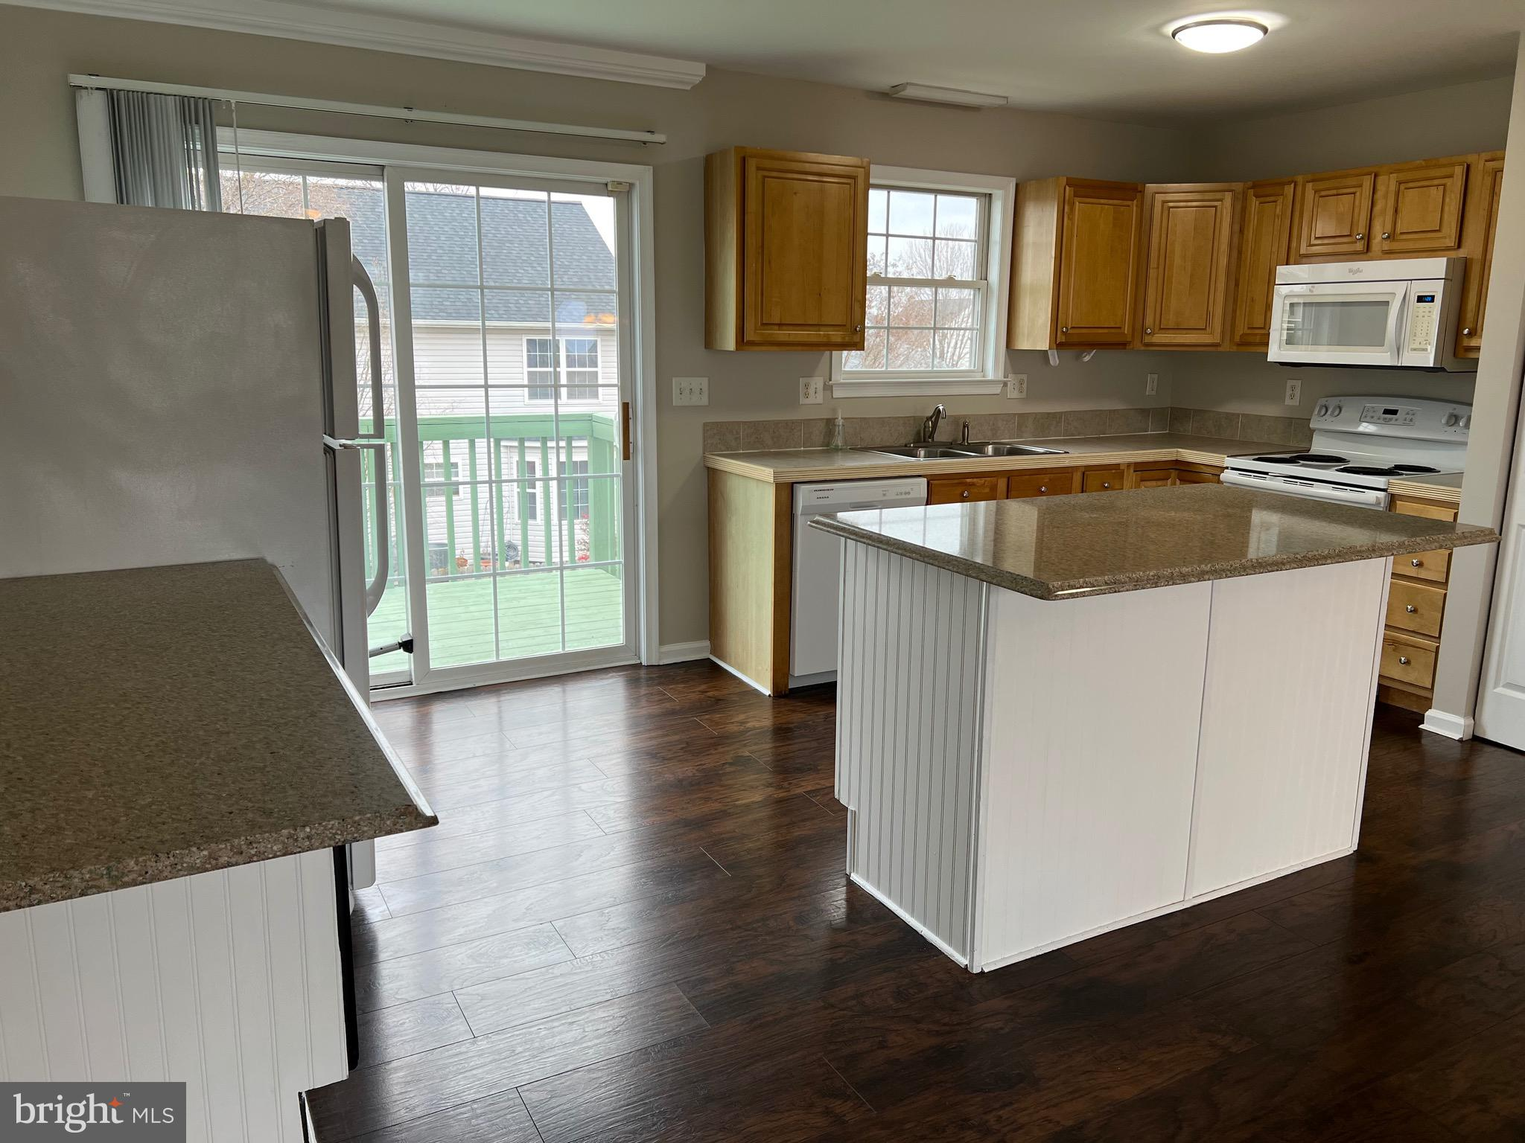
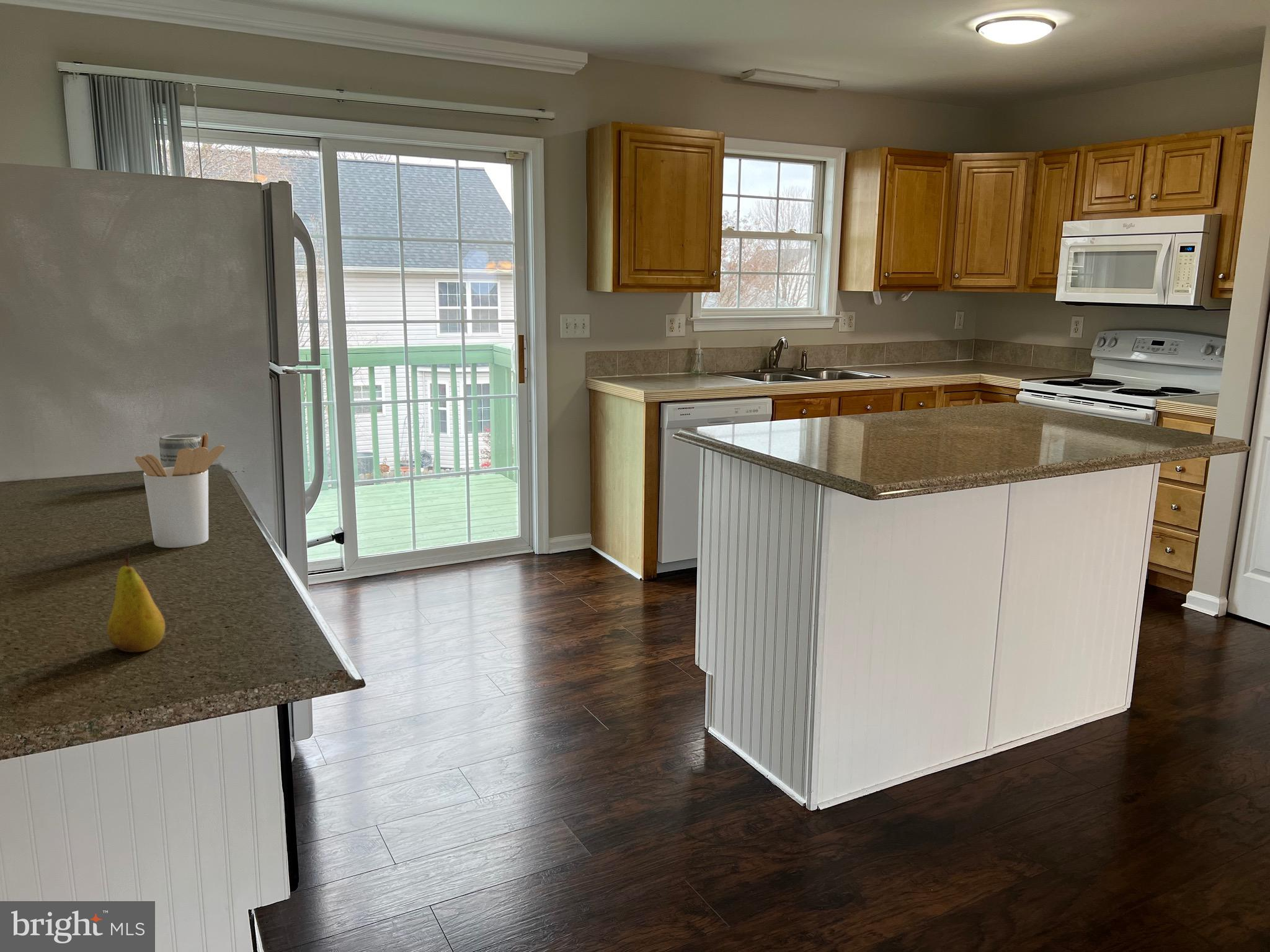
+ fruit [107,549,166,653]
+ mug [159,430,202,468]
+ utensil holder [135,433,226,549]
